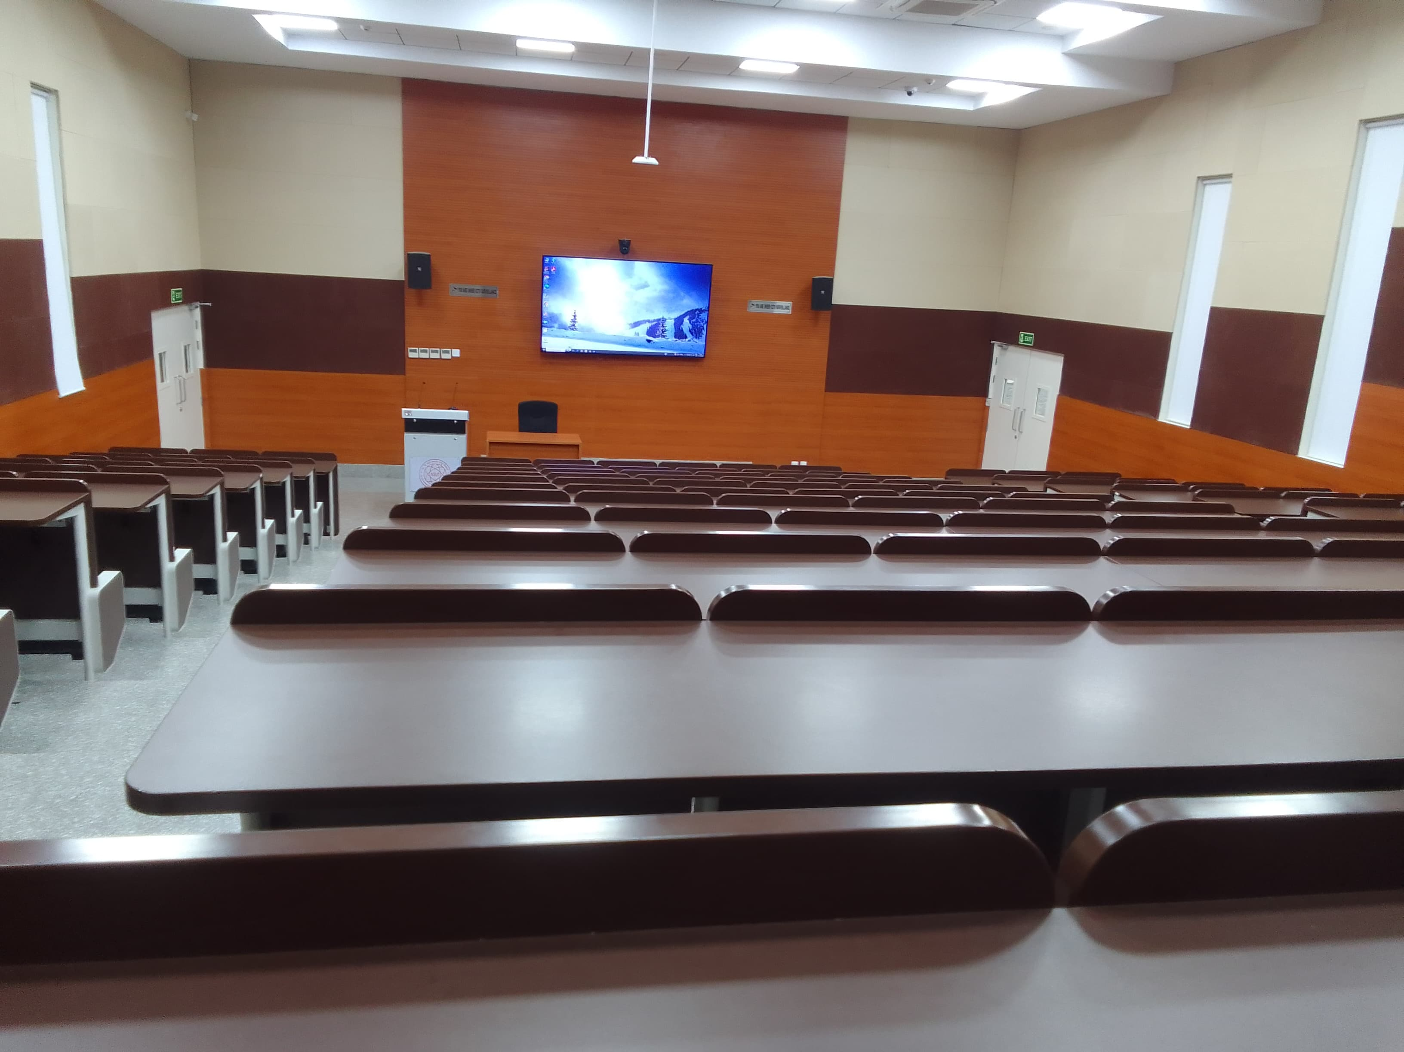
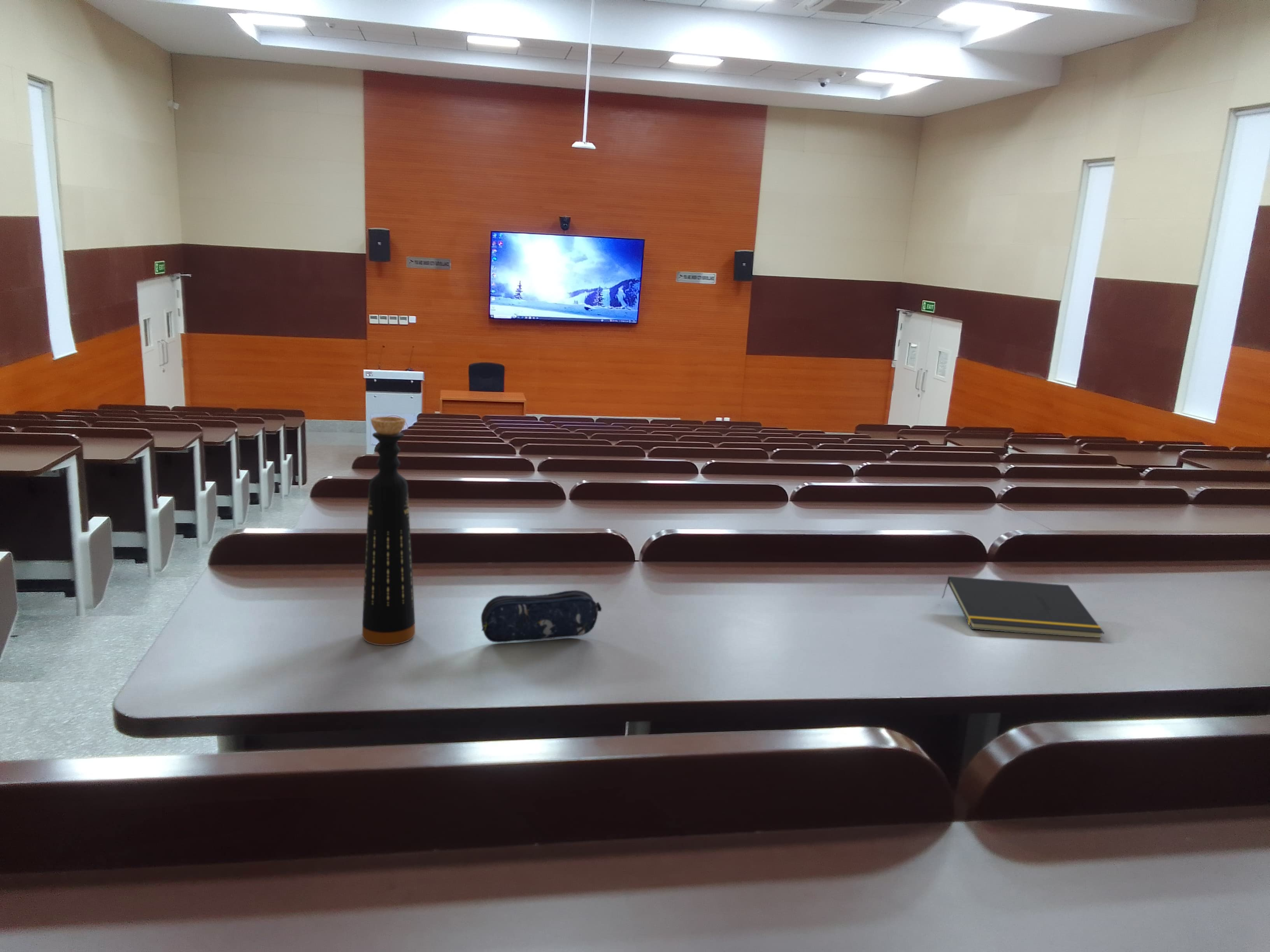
+ bottle [361,416,416,646]
+ pencil case [481,590,602,643]
+ notepad [941,576,1105,638]
